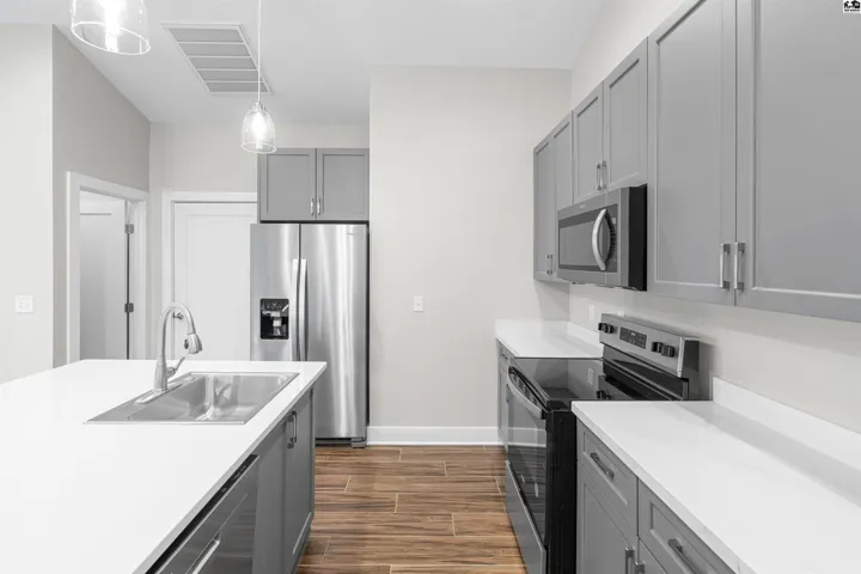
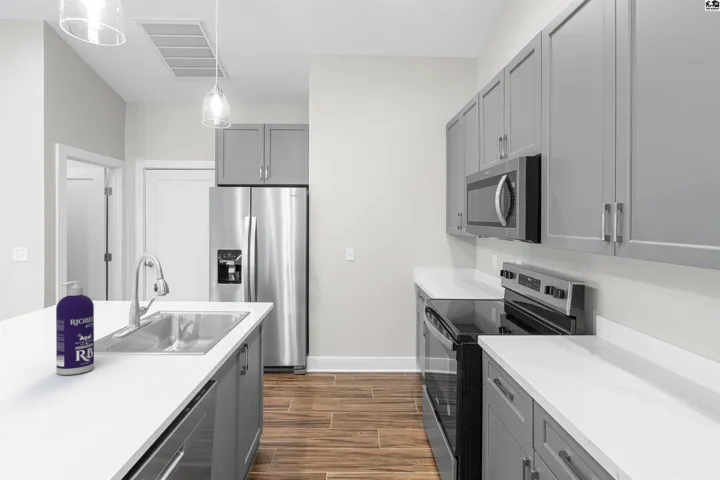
+ spray bottle [55,280,95,376]
